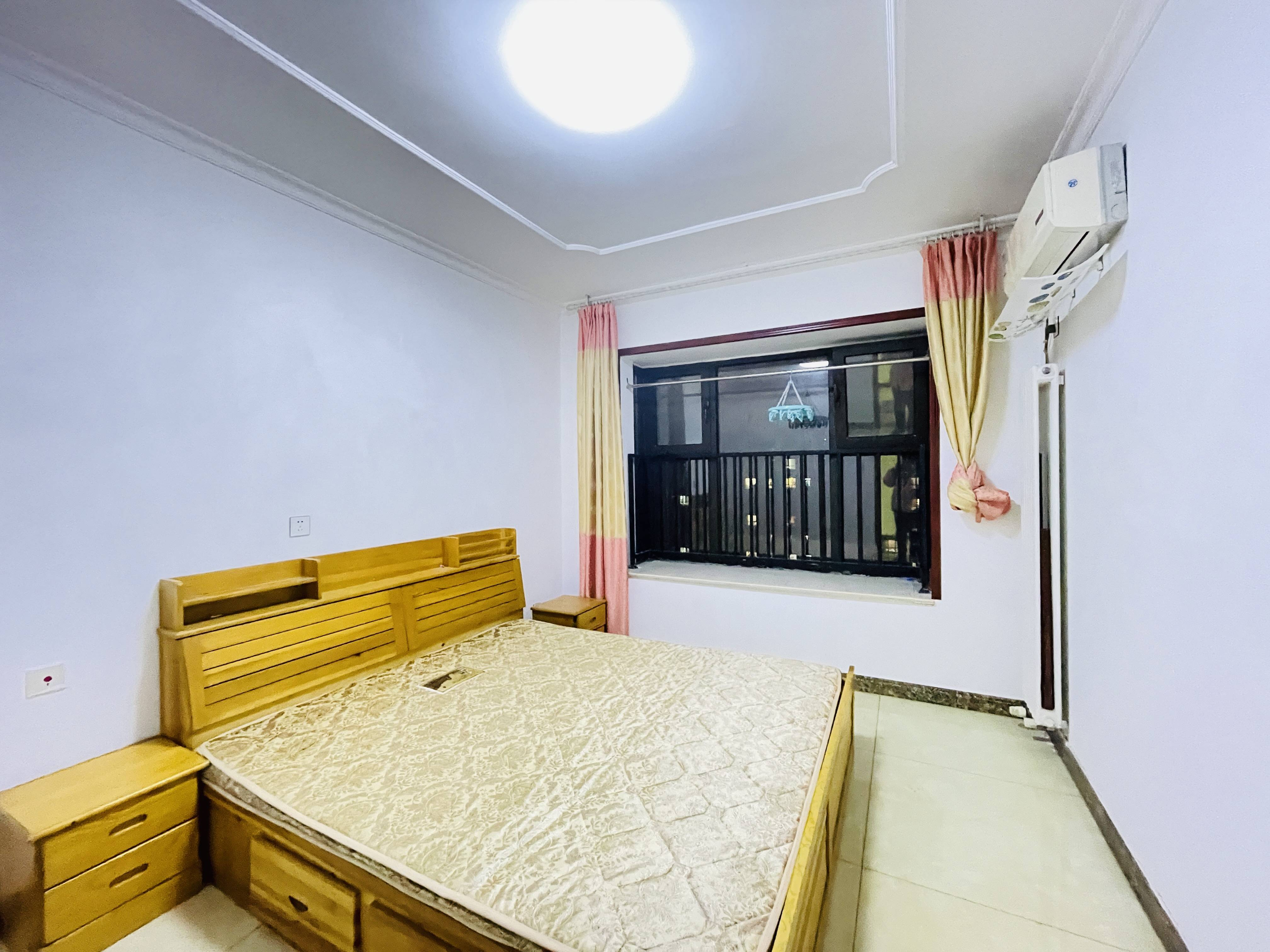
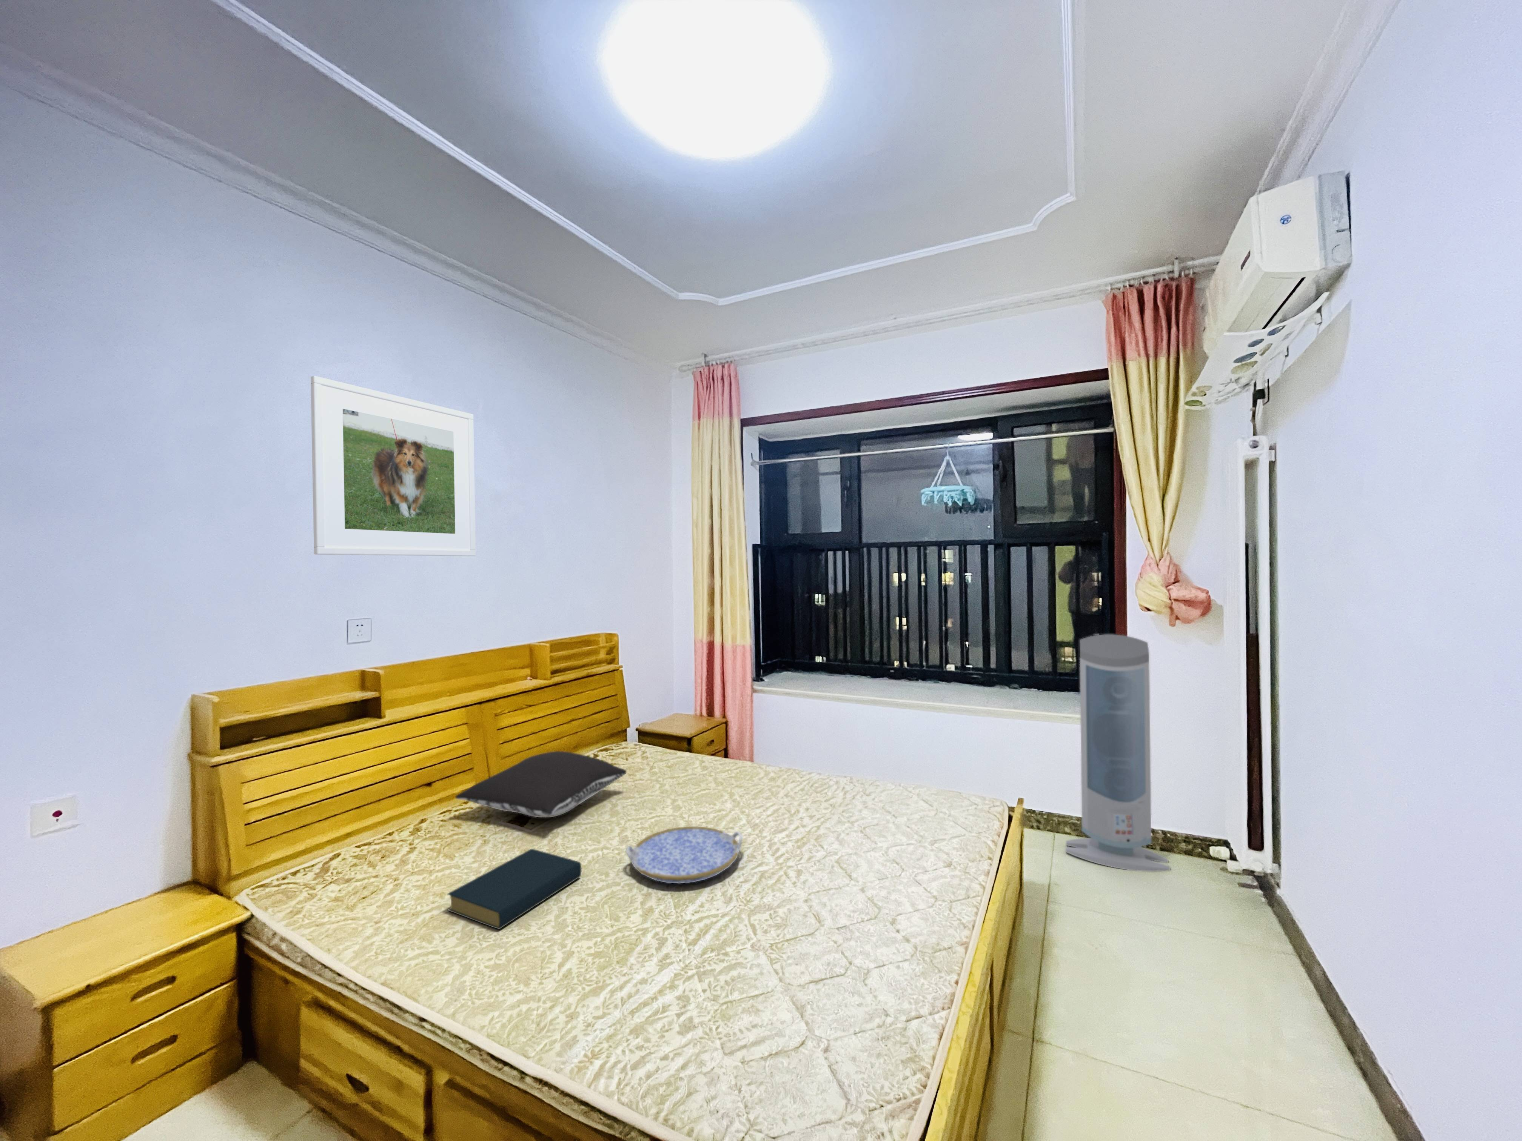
+ serving tray [626,826,743,885]
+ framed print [310,375,477,556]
+ pillow [455,750,627,819]
+ air purifier [1065,634,1171,873]
+ hardback book [447,849,582,930]
